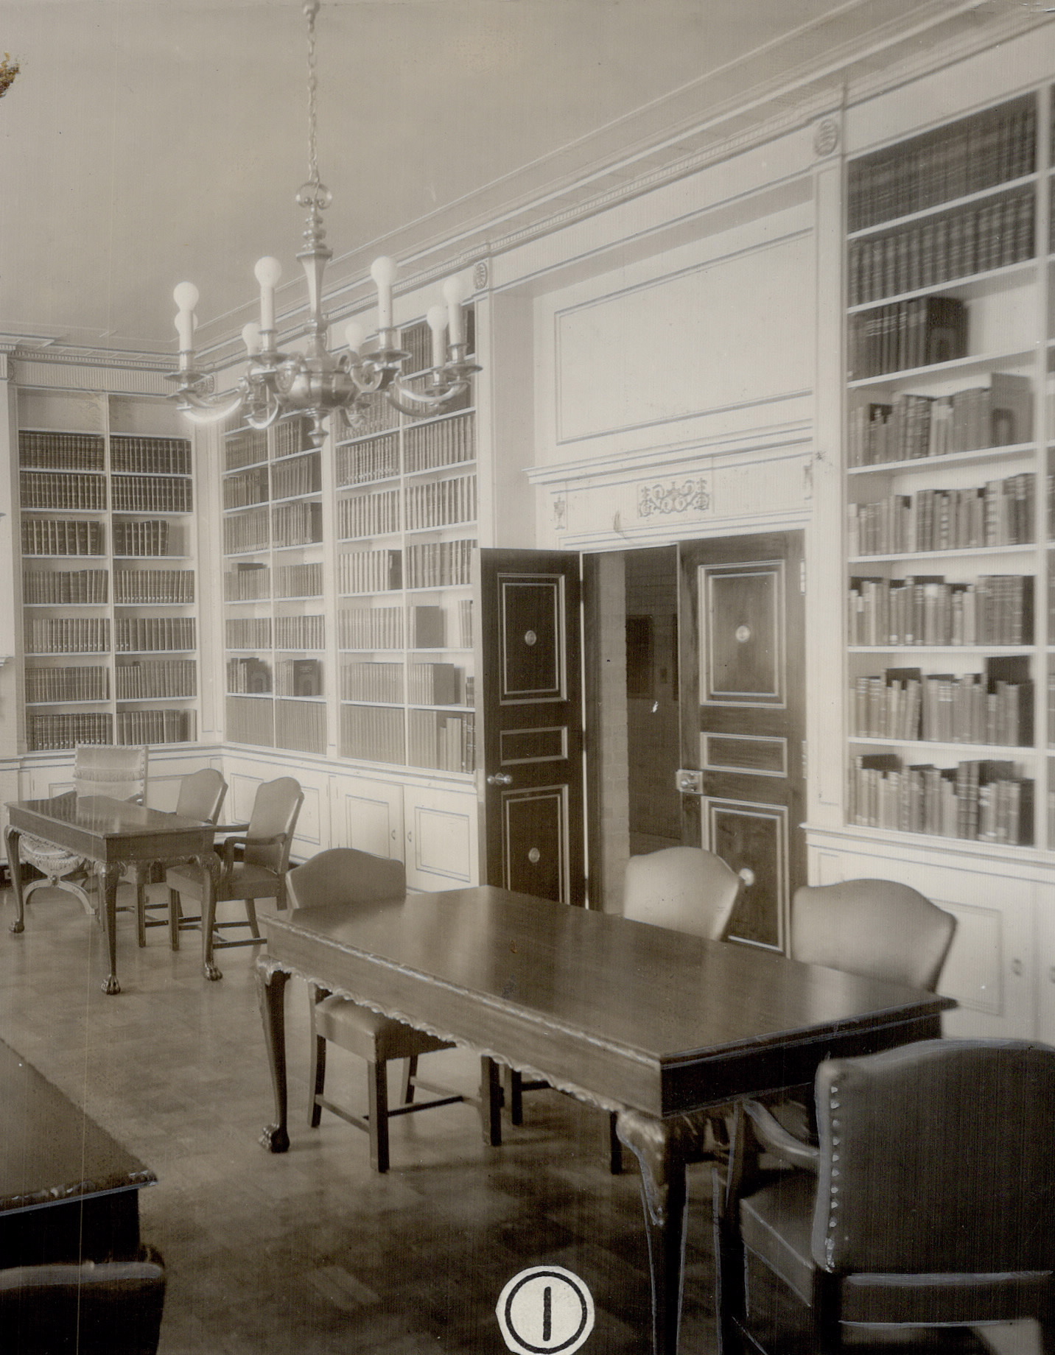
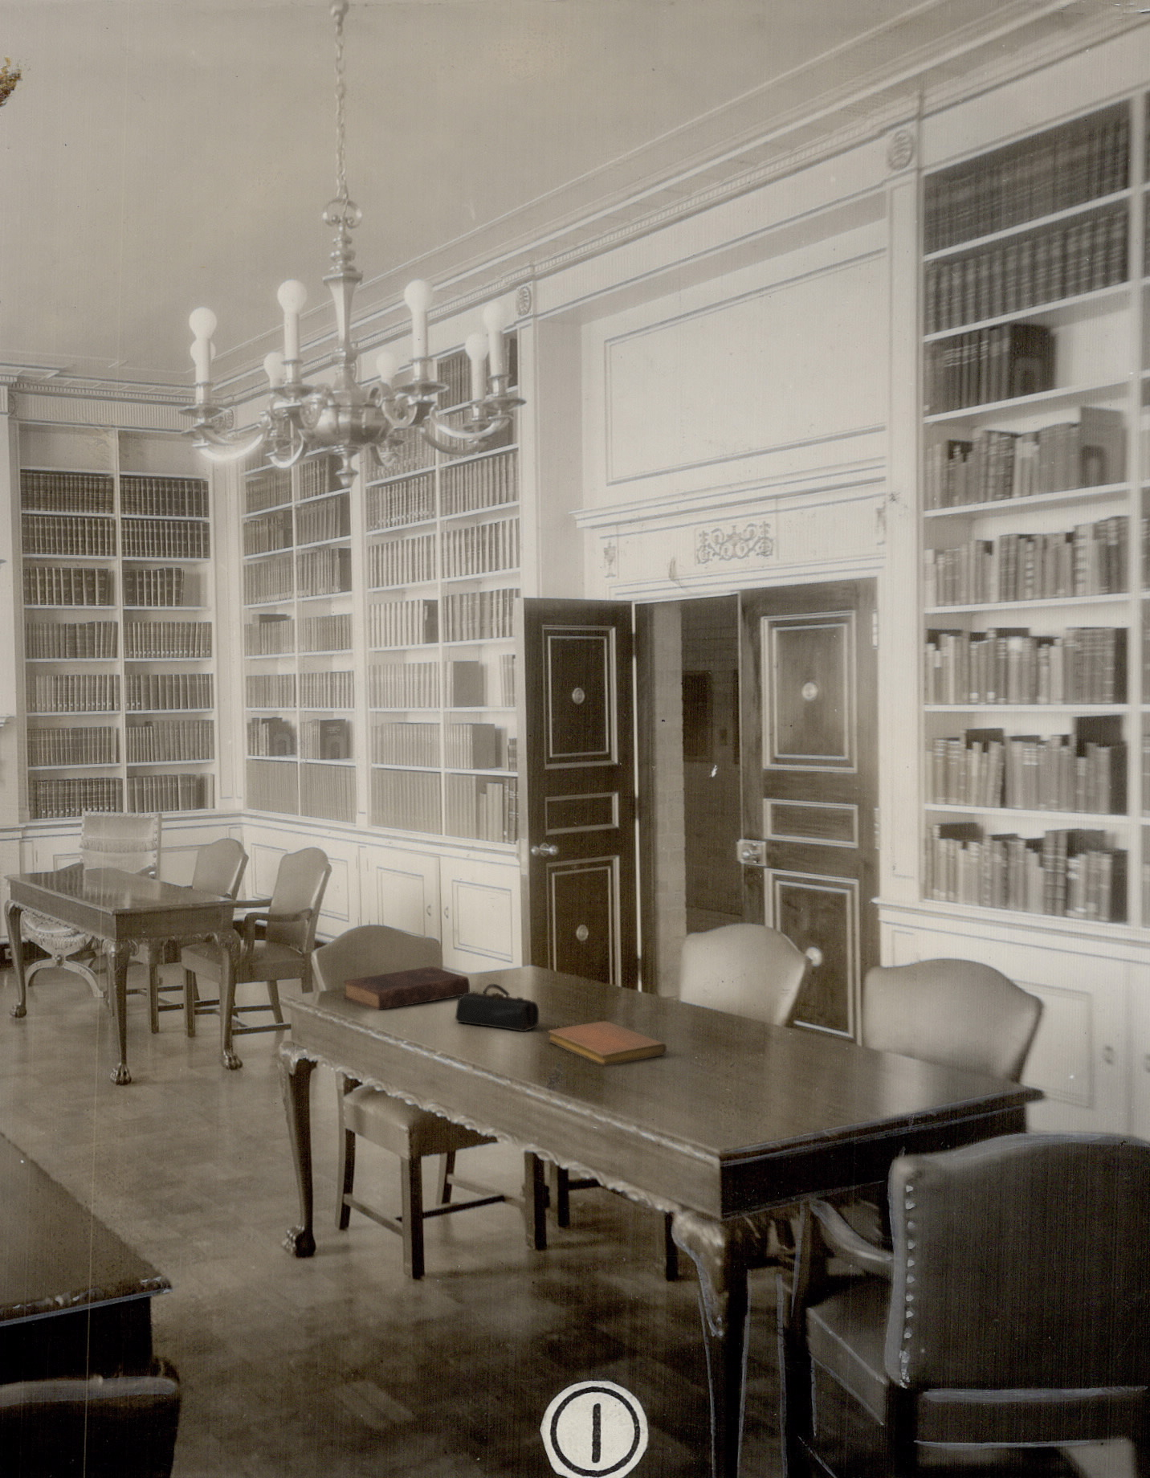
+ book [343,966,470,1010]
+ pencil case [454,984,540,1032]
+ notebook [548,1020,668,1067]
